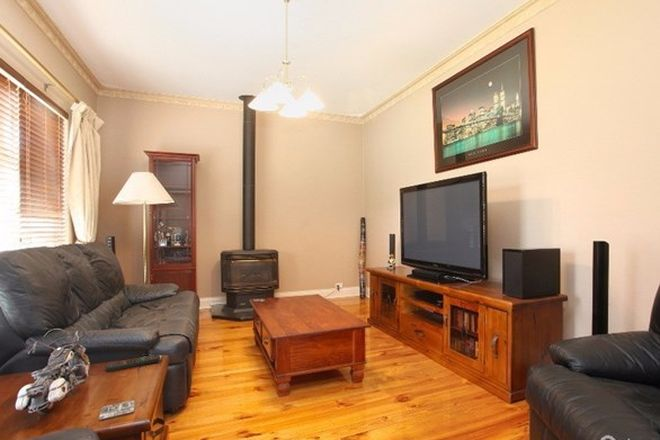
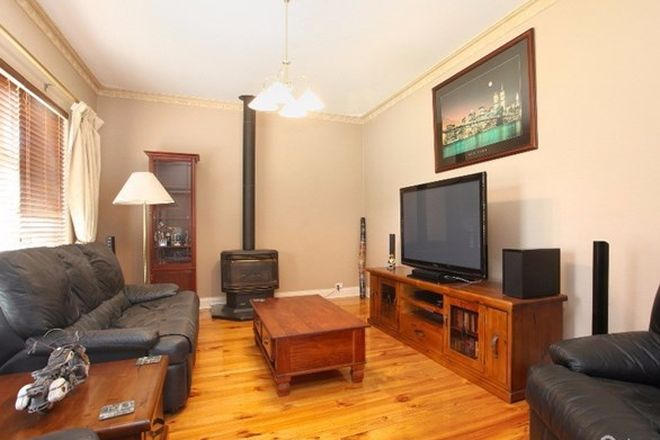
- remote control [104,354,161,372]
